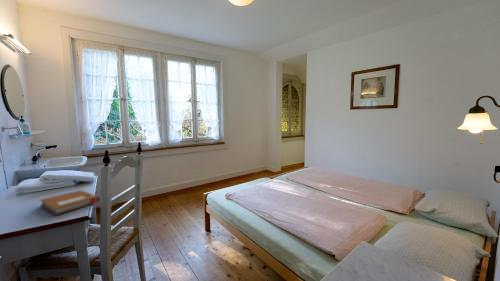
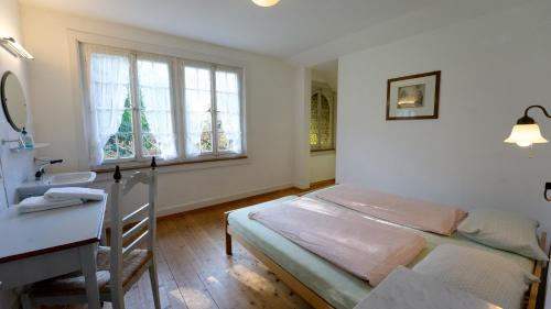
- notebook [39,189,101,216]
